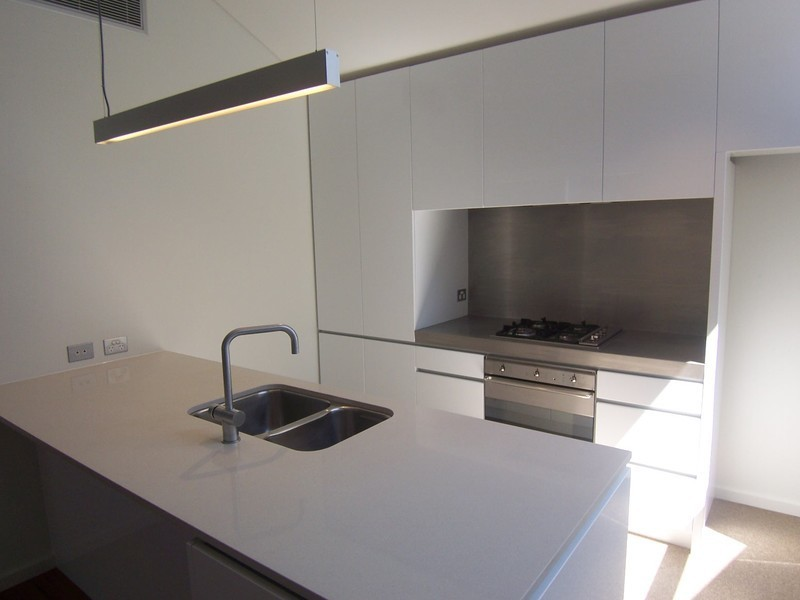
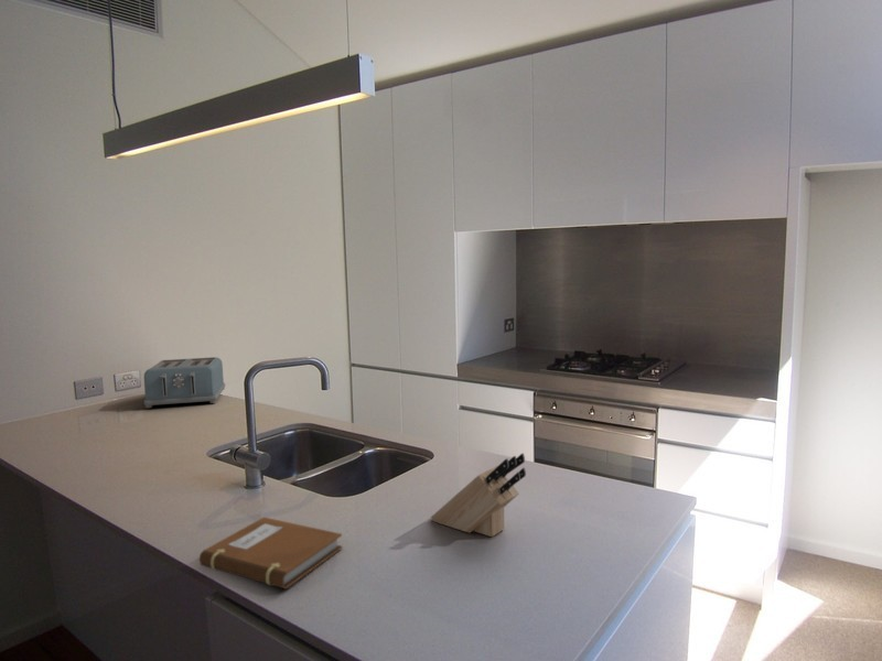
+ knife block [430,452,527,538]
+ toaster [143,356,226,409]
+ notebook [198,516,344,589]
